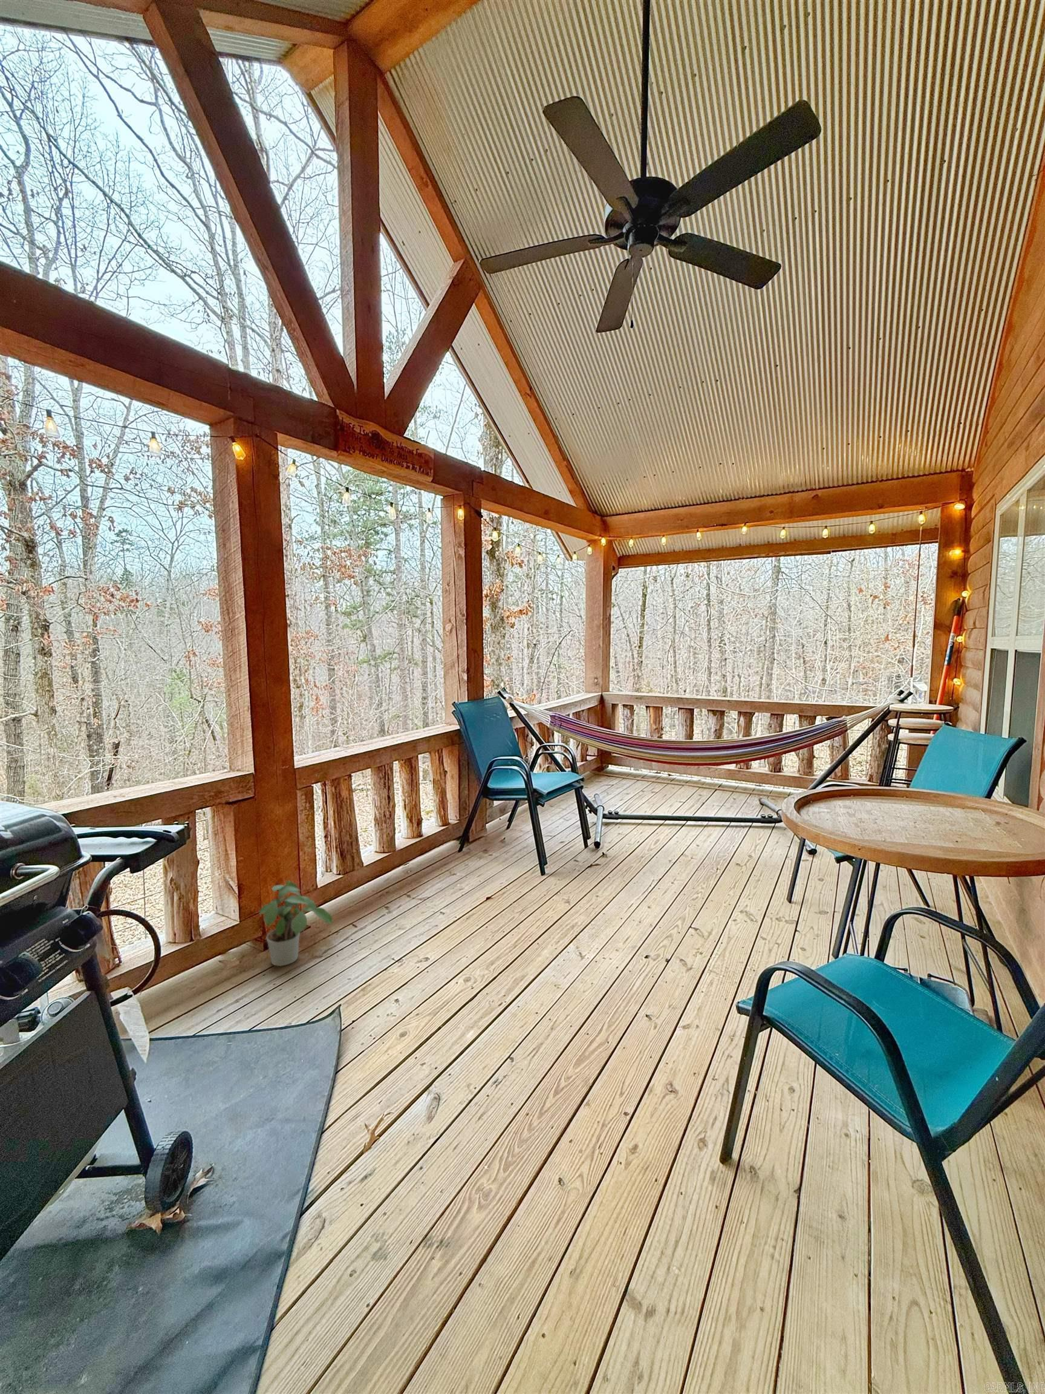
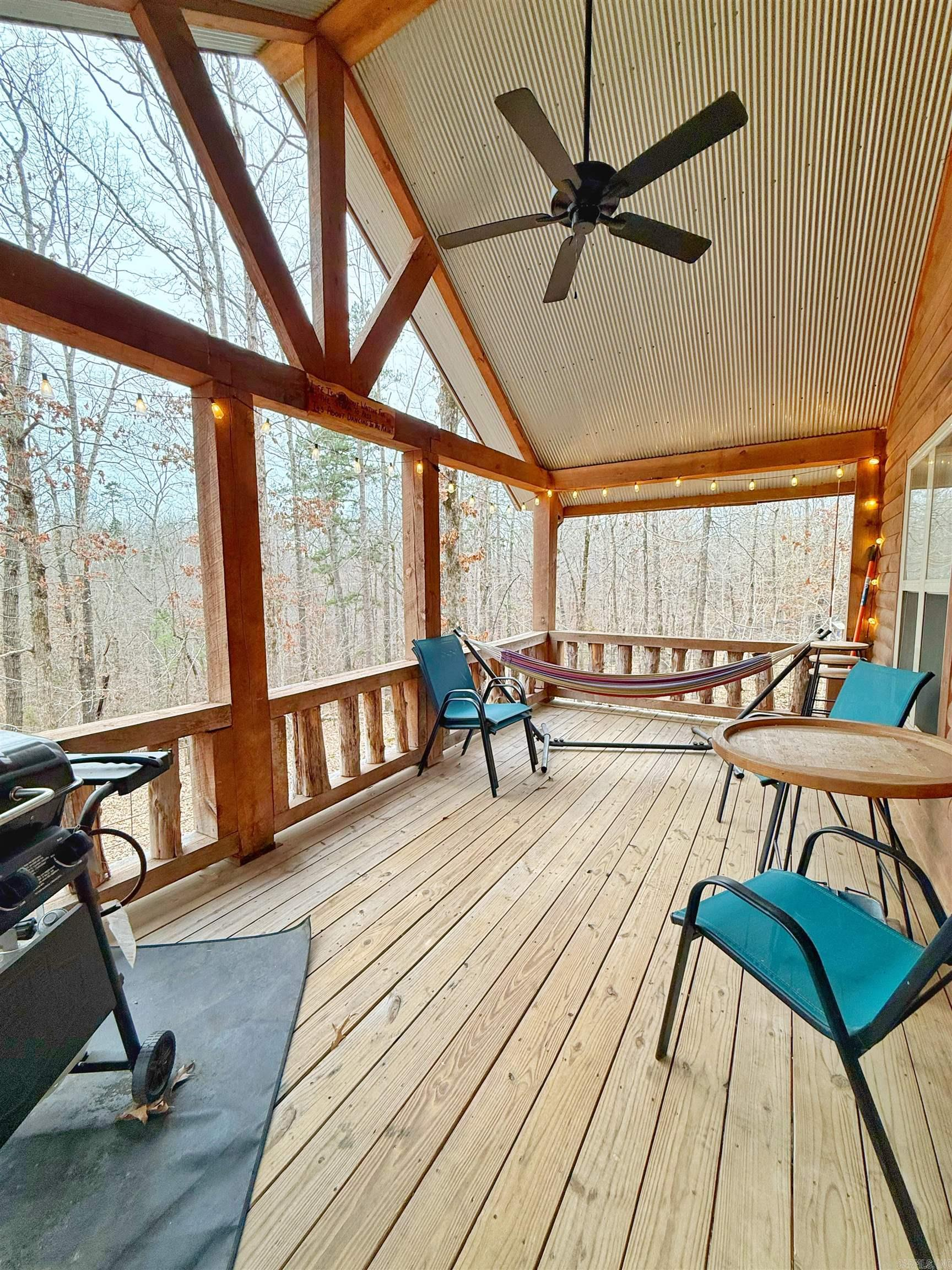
- potted plant [258,879,334,967]
